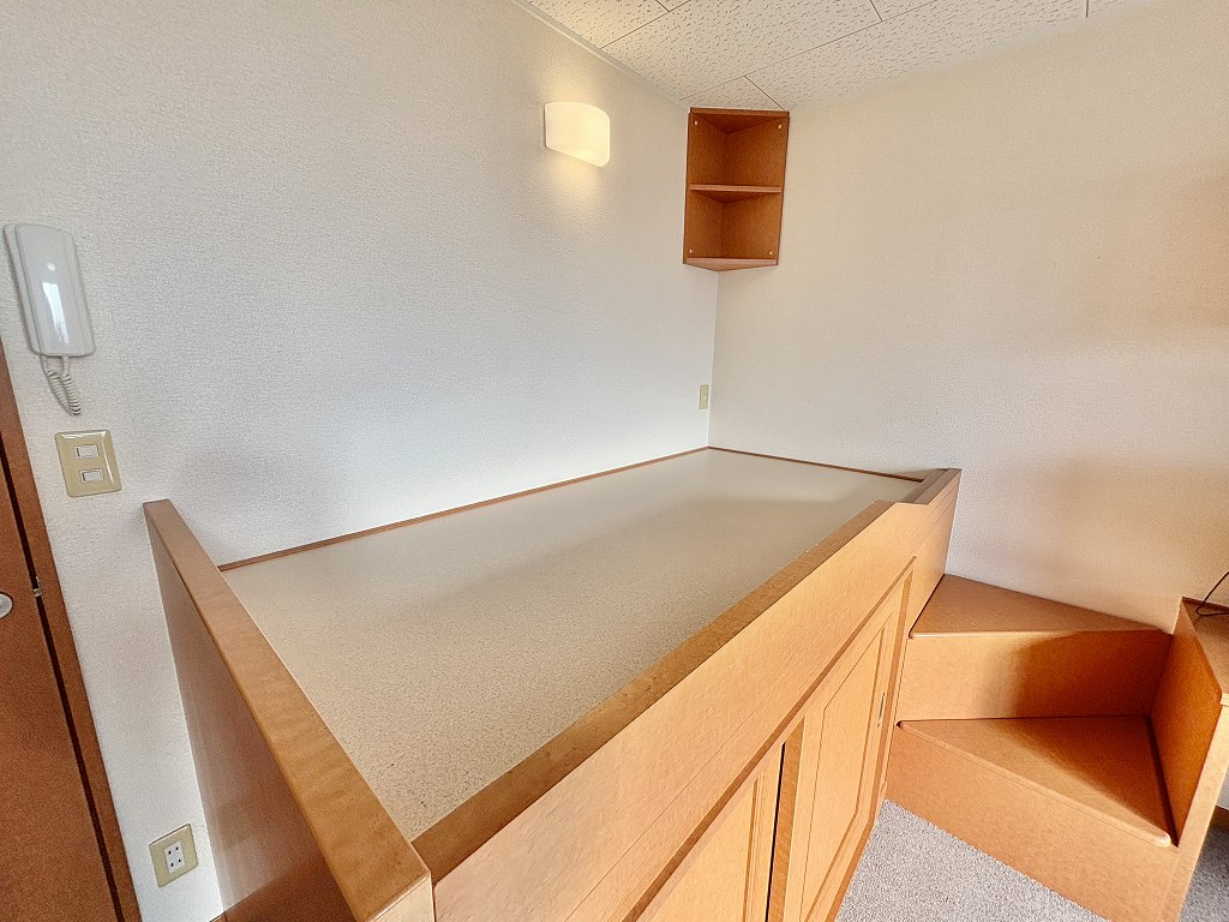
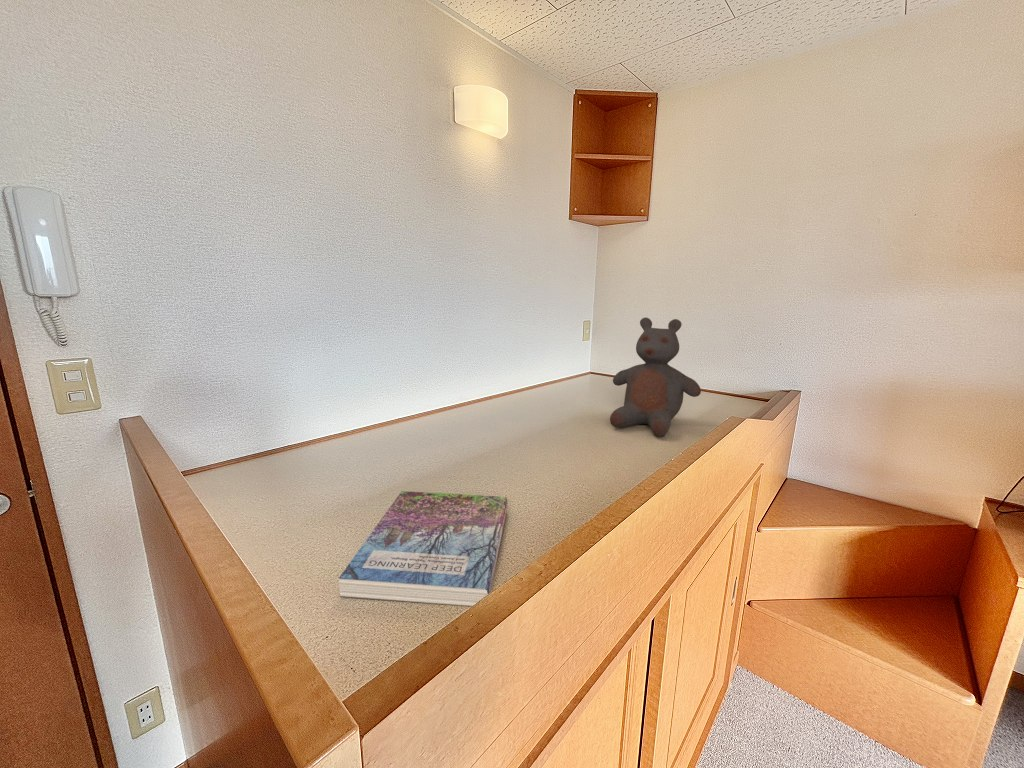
+ teddy bear [609,316,702,437]
+ book [338,490,508,608]
